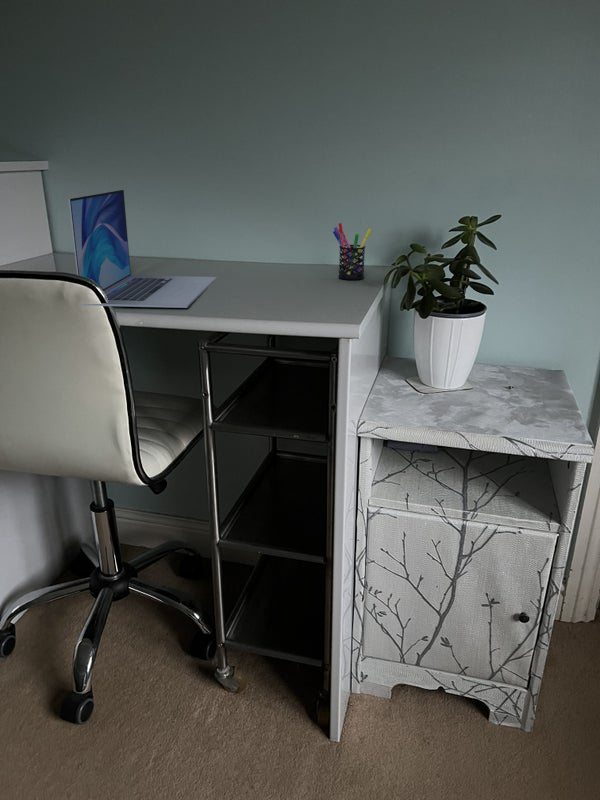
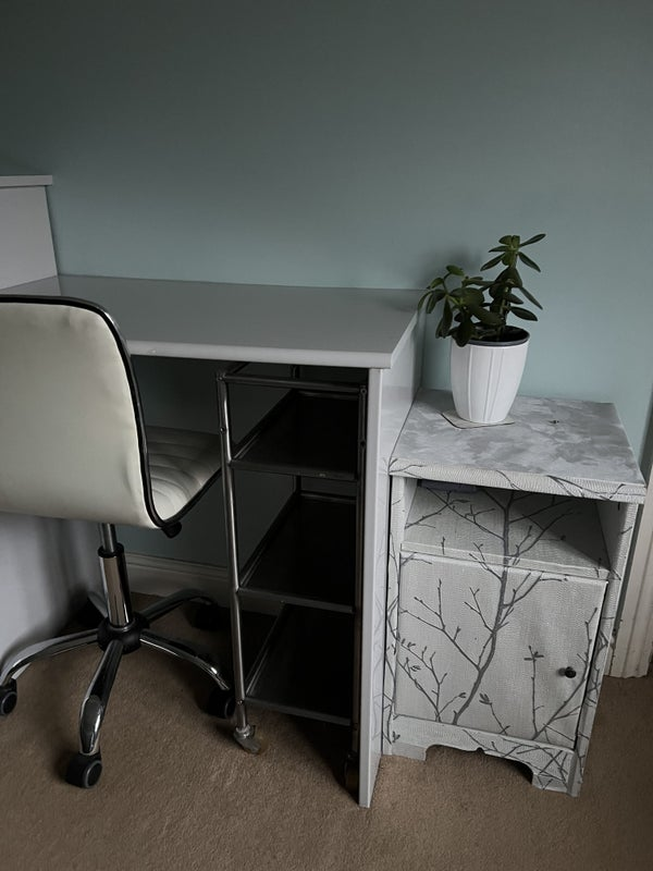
- pen holder [332,222,373,281]
- laptop [68,189,218,309]
